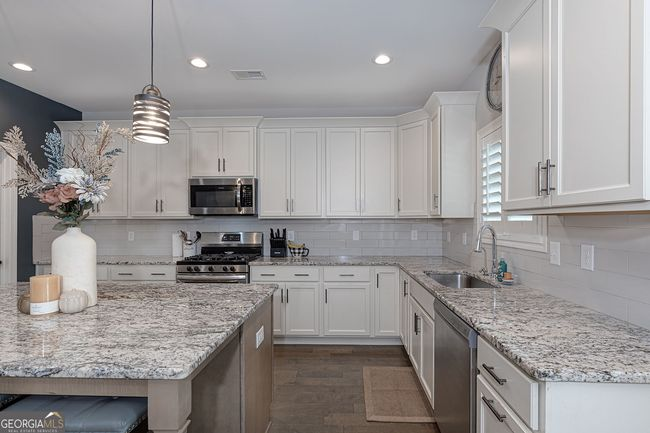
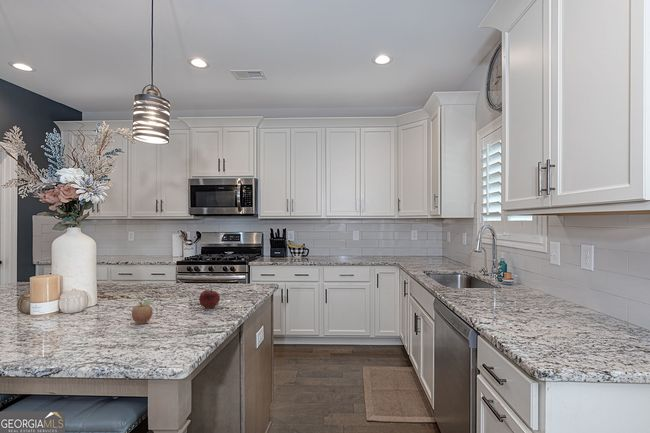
+ fruit [131,299,154,325]
+ fruit [198,288,221,309]
